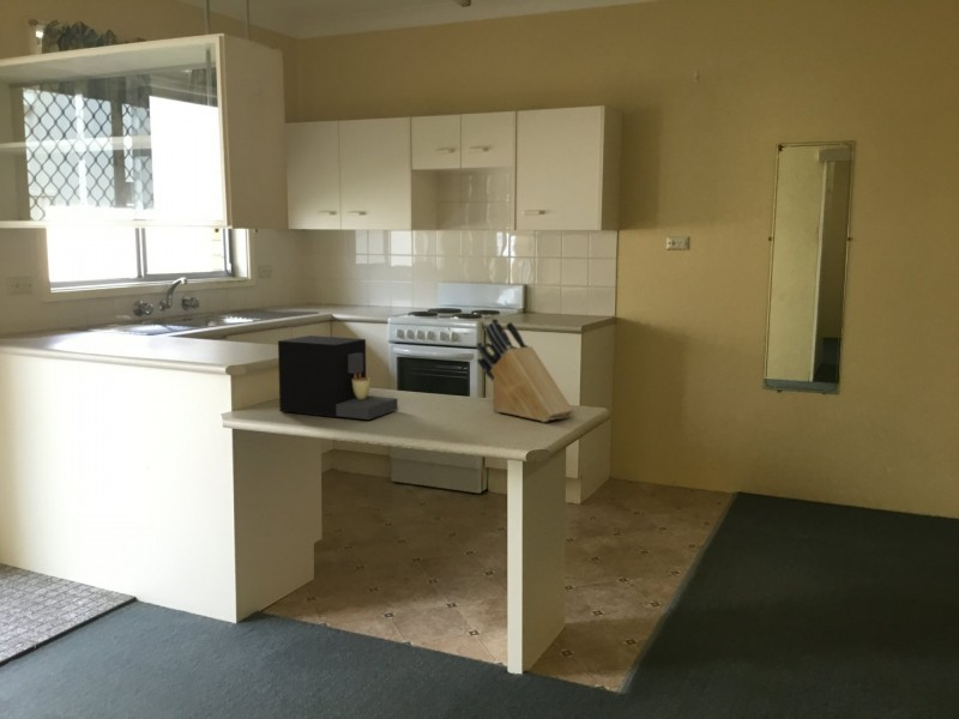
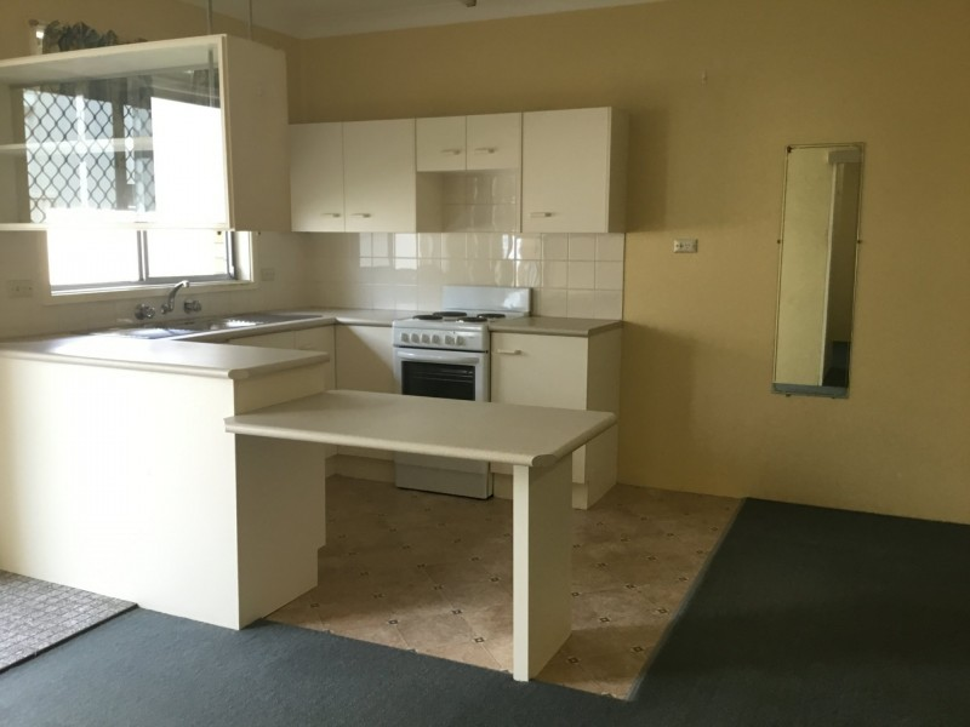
- coffee maker [277,334,399,421]
- knife block [475,318,574,423]
